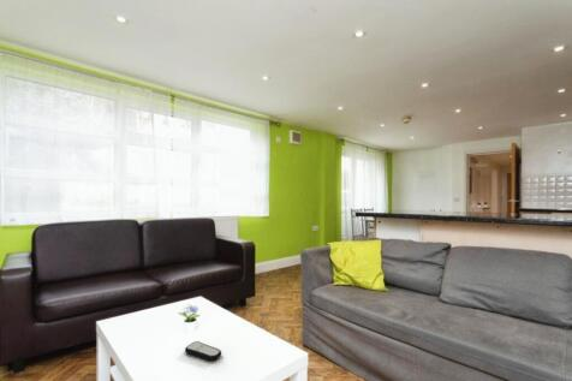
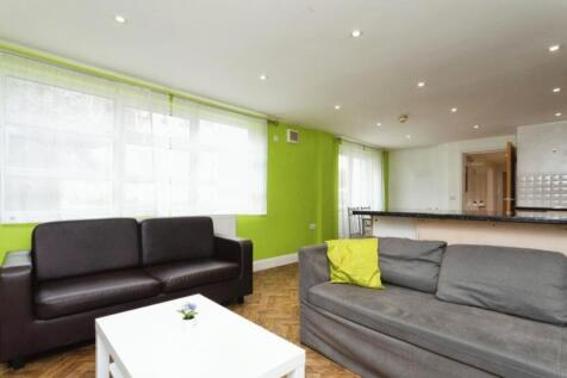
- remote control [184,340,222,362]
